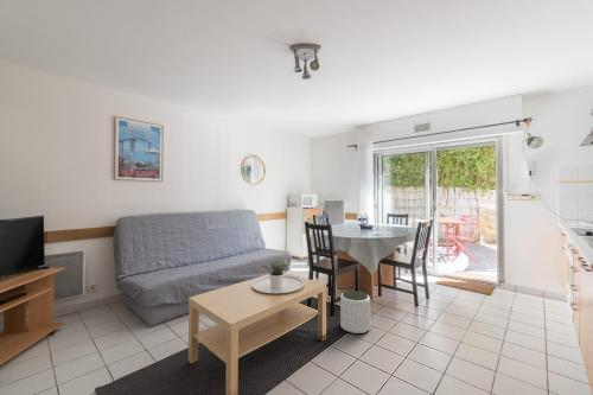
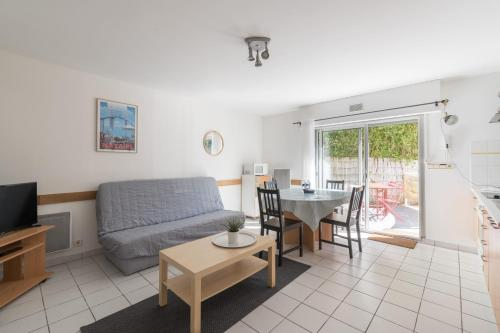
- plant pot [339,289,371,335]
